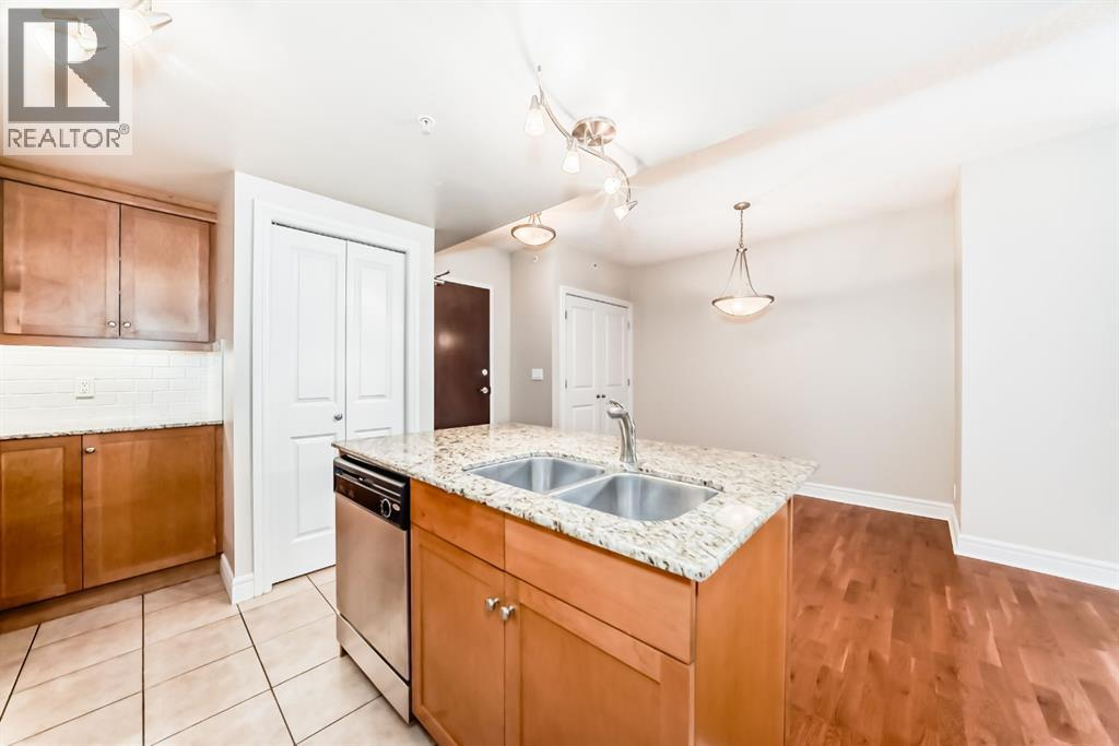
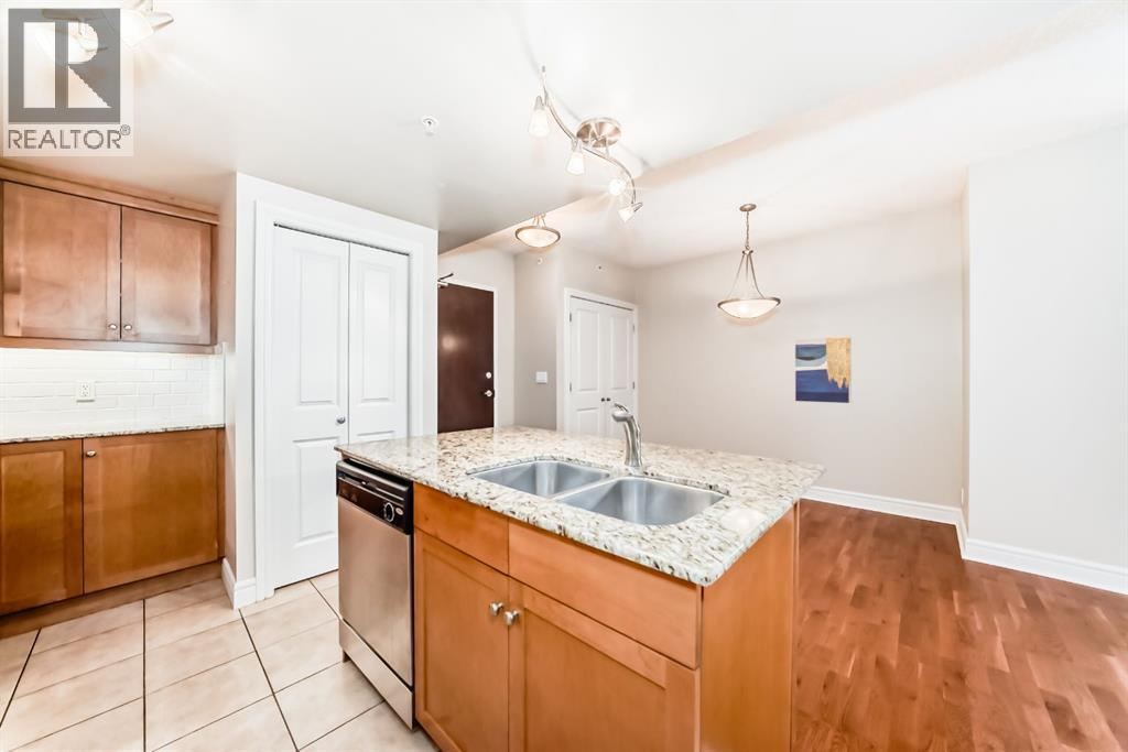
+ wall art [794,336,852,404]
